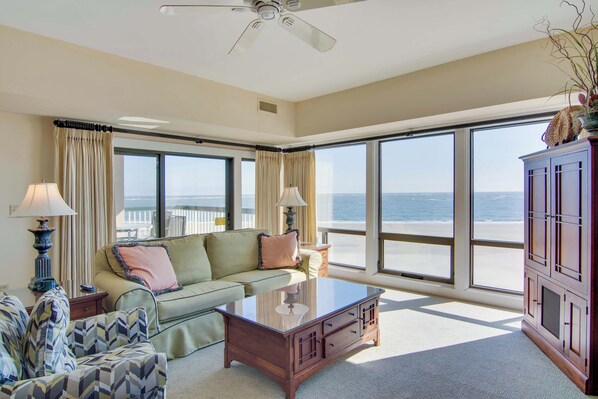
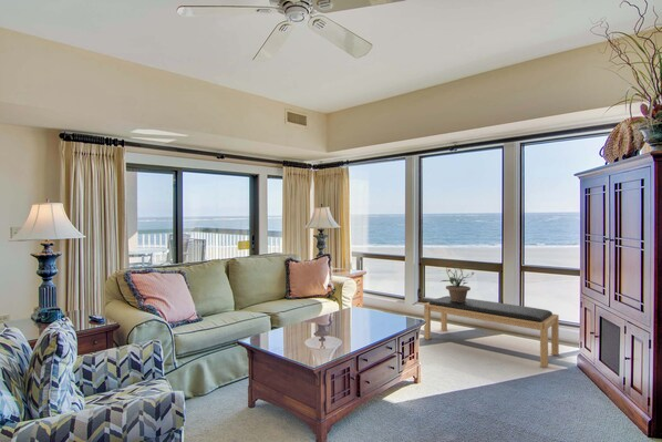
+ potted plant [438,261,475,302]
+ bench [423,295,560,368]
